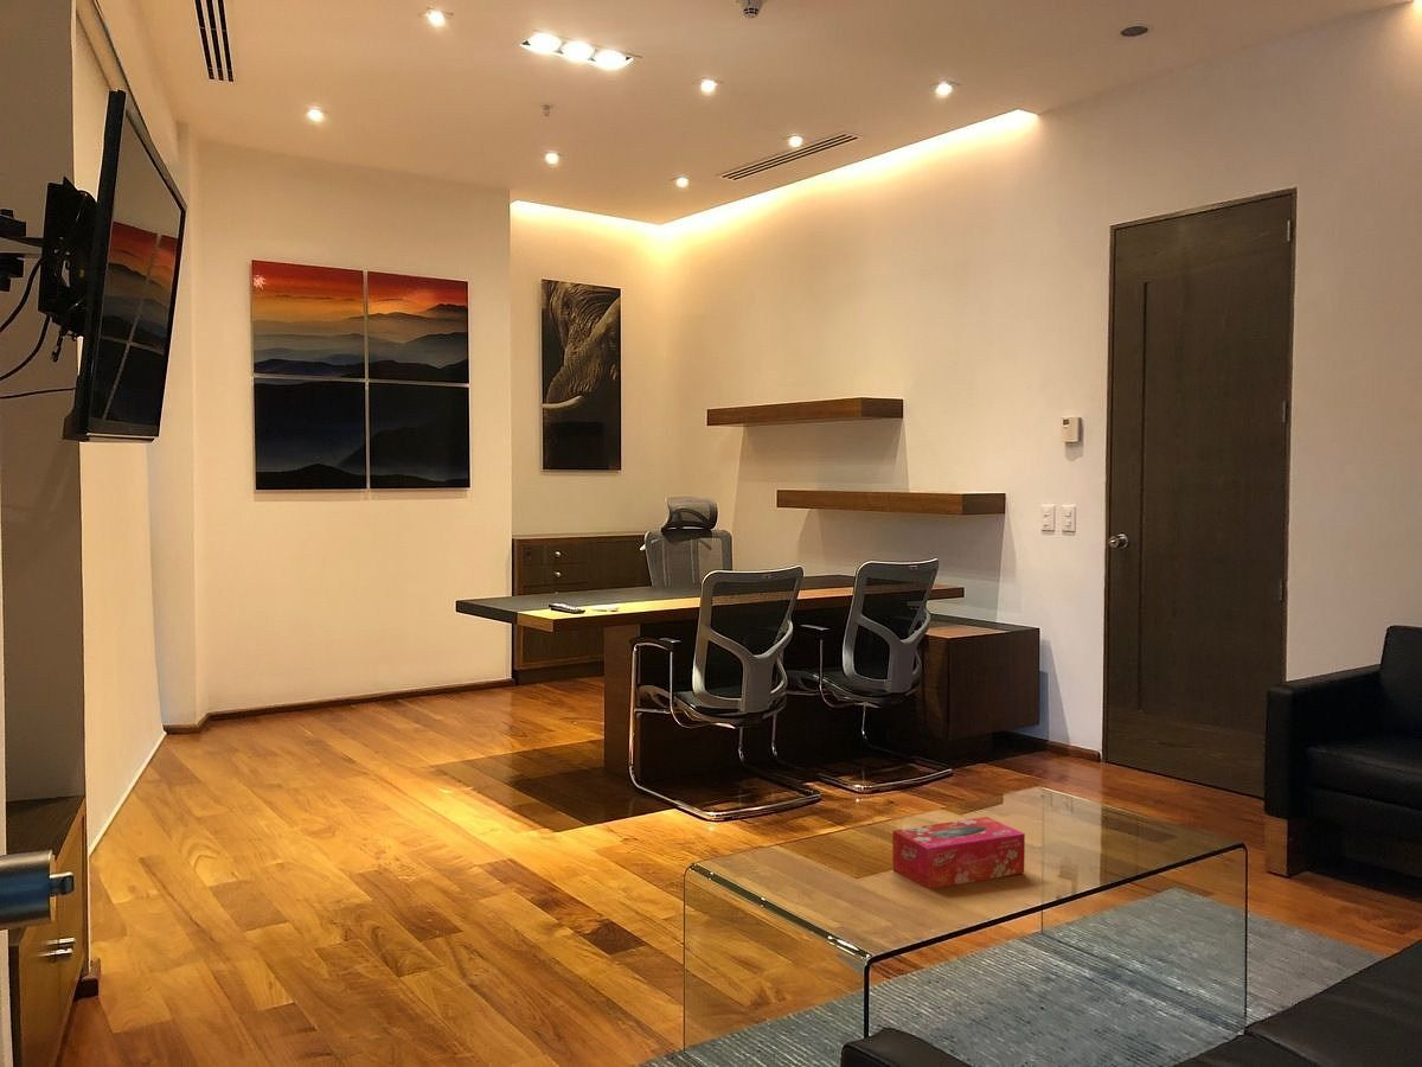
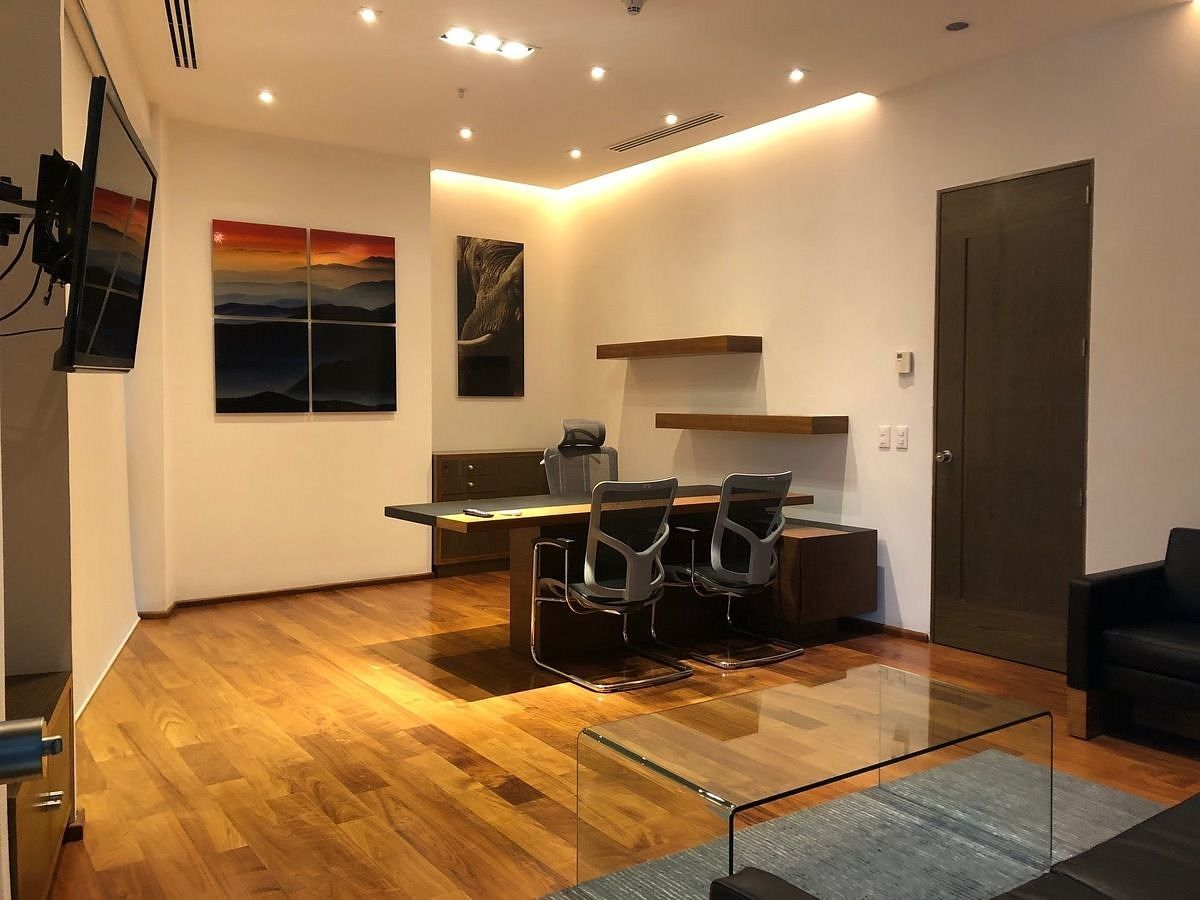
- tissue box [891,816,1026,889]
